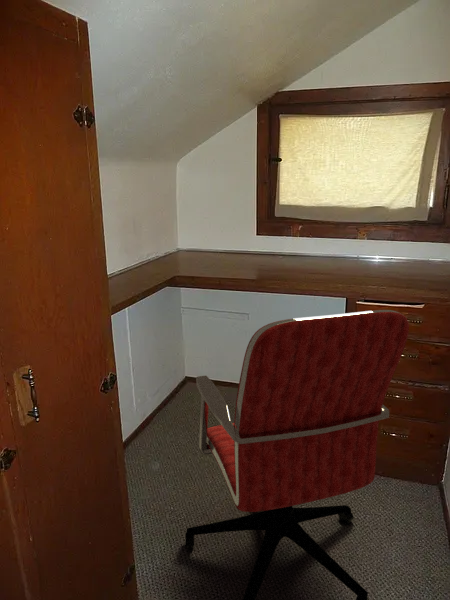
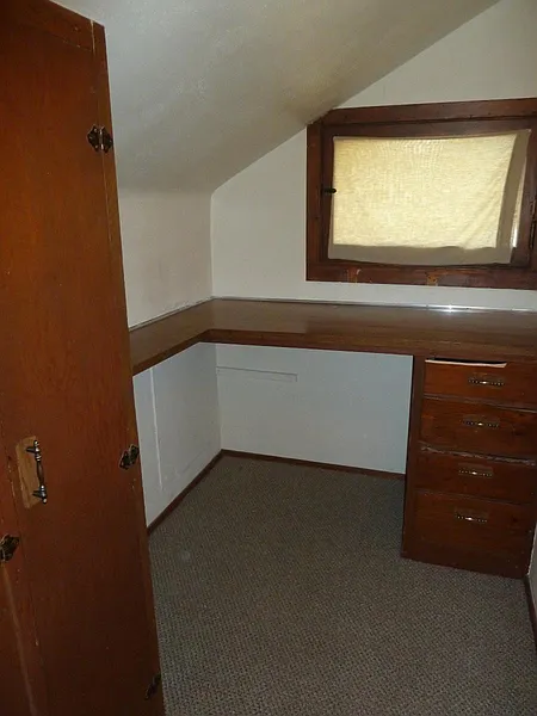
- office chair [185,309,410,600]
